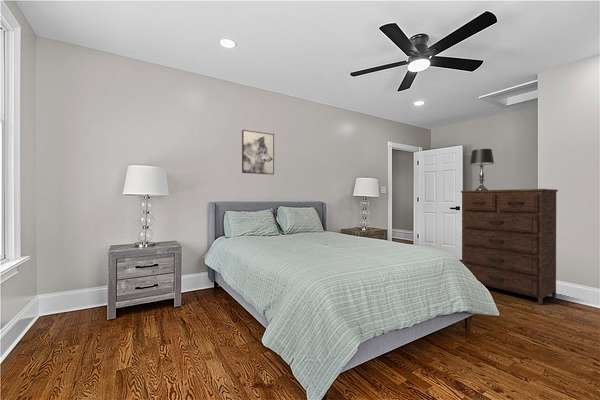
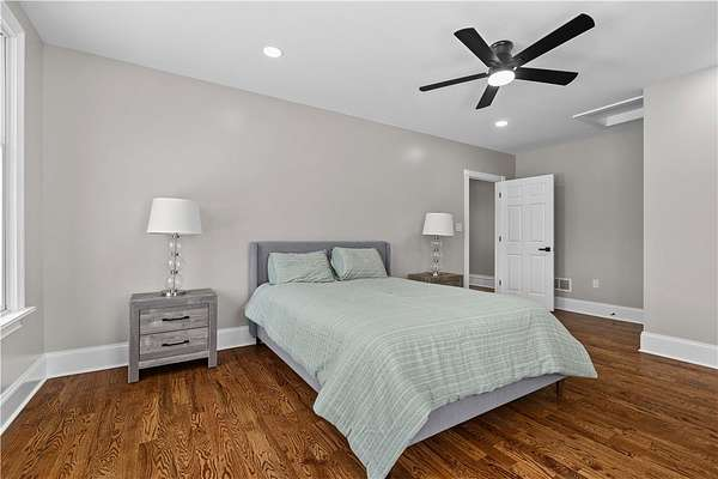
- wall art [241,129,275,176]
- dresser [460,188,559,306]
- table lamp [469,148,495,191]
